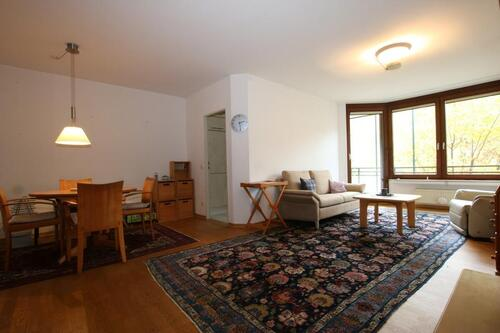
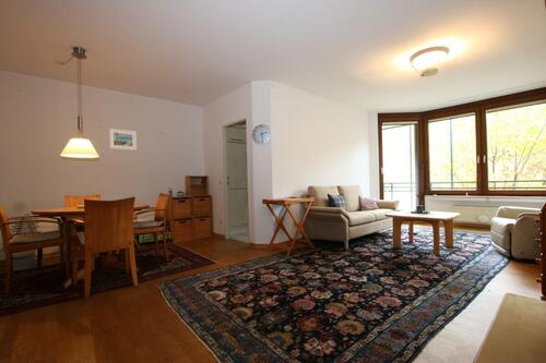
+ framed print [108,128,138,152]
